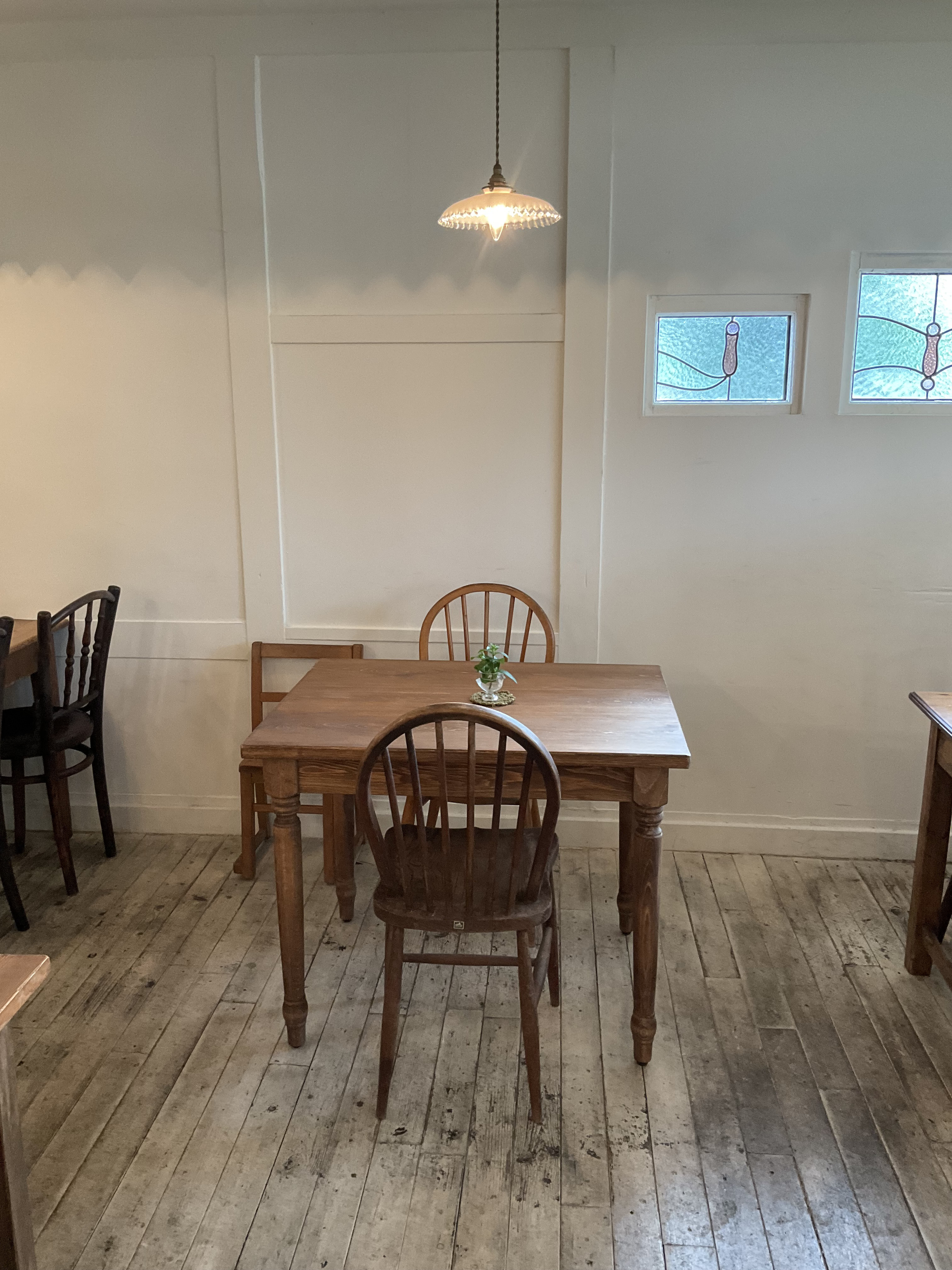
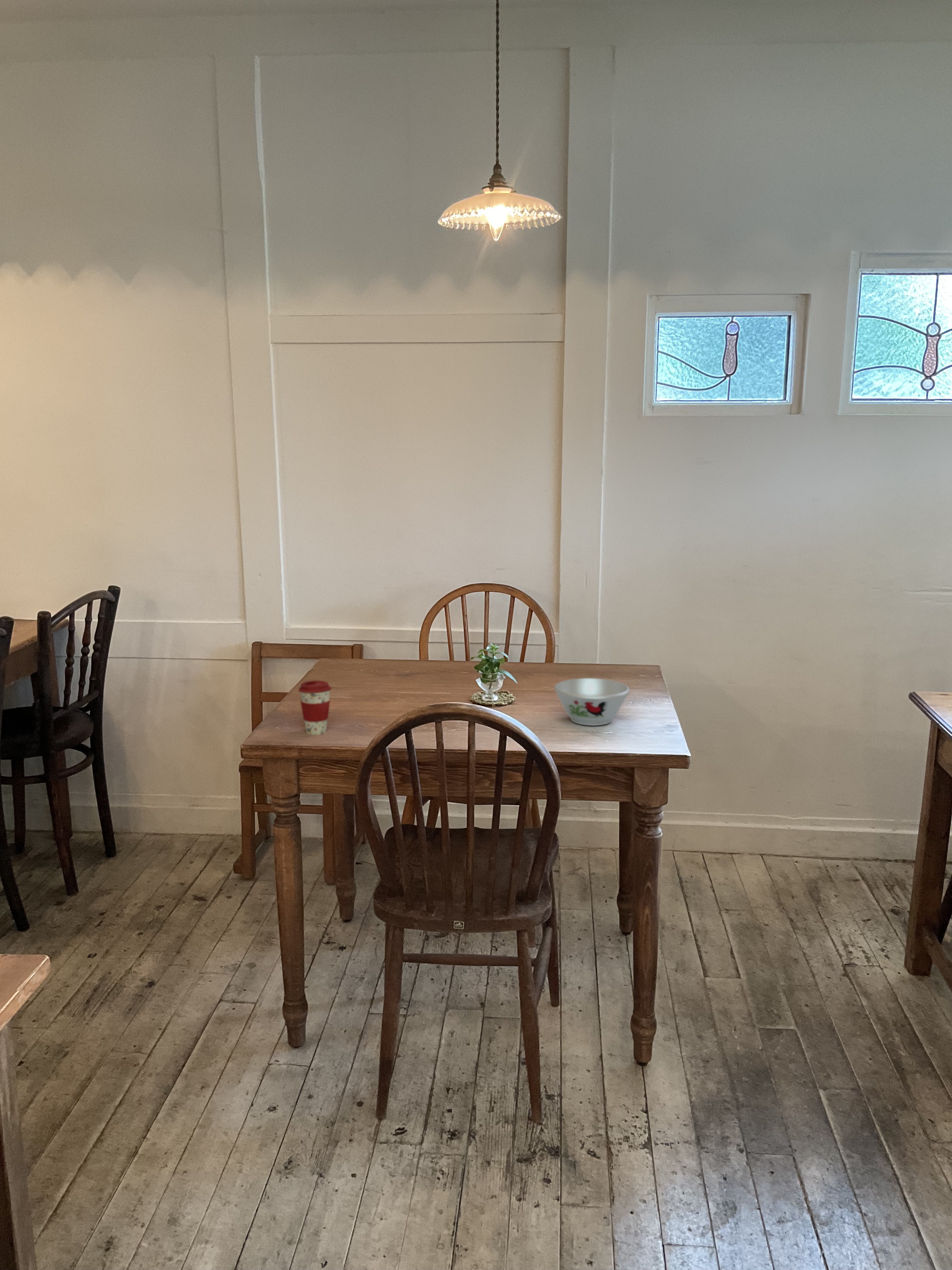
+ bowl [554,678,630,726]
+ coffee cup [298,680,332,735]
